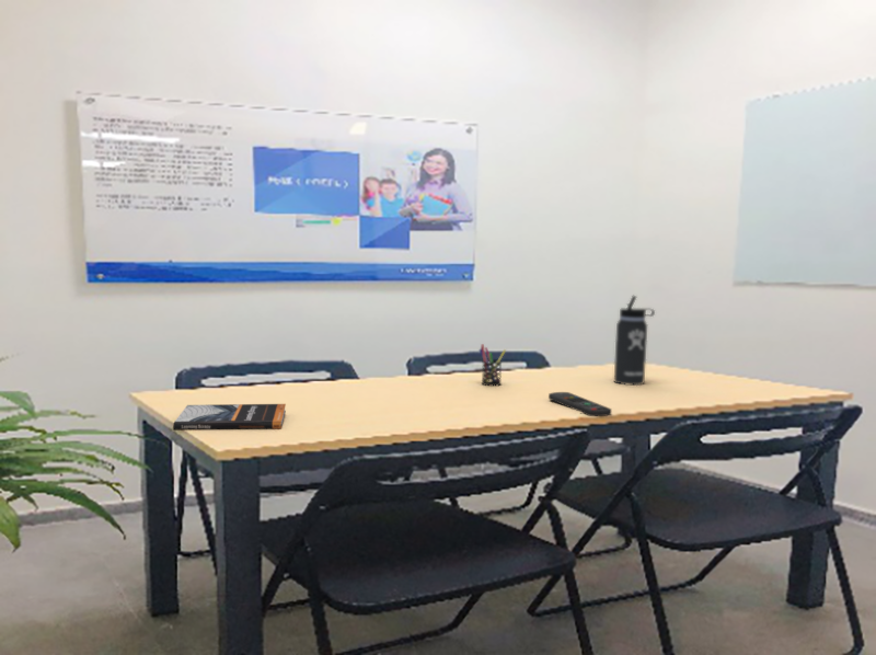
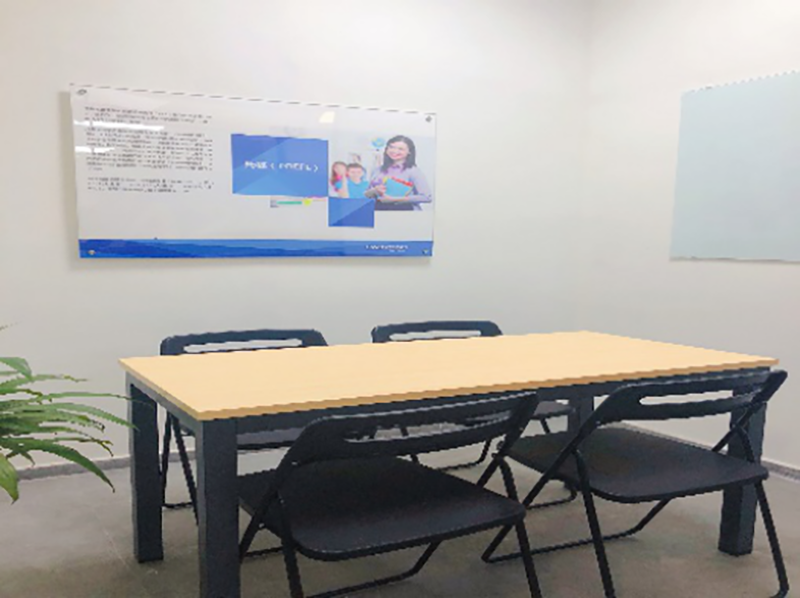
- book [172,403,287,432]
- thermos bottle [613,295,656,387]
- pen holder [477,343,507,387]
- remote control [548,391,612,417]
